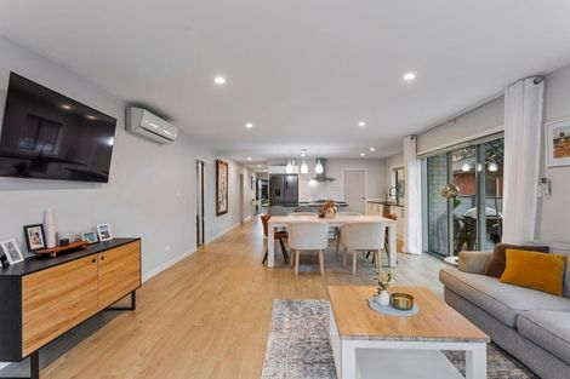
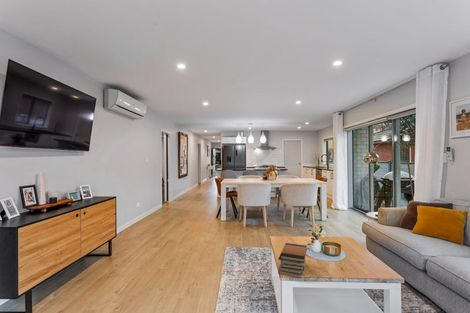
+ book stack [277,242,308,279]
